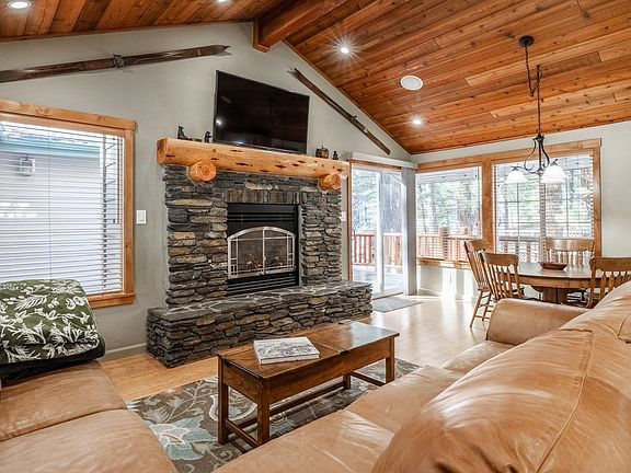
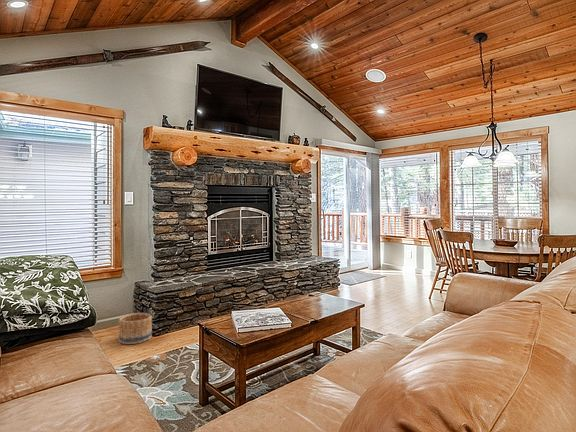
+ basket [117,312,153,345]
